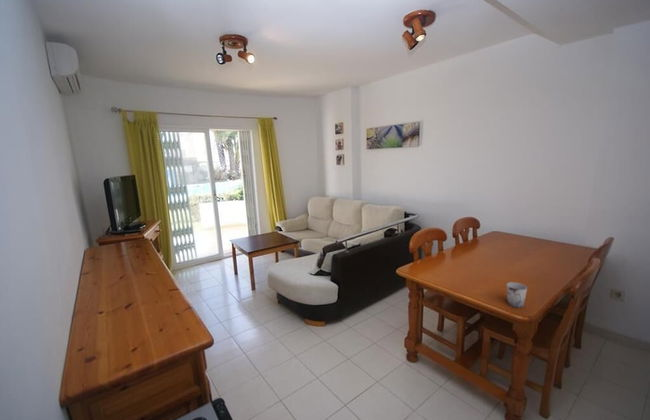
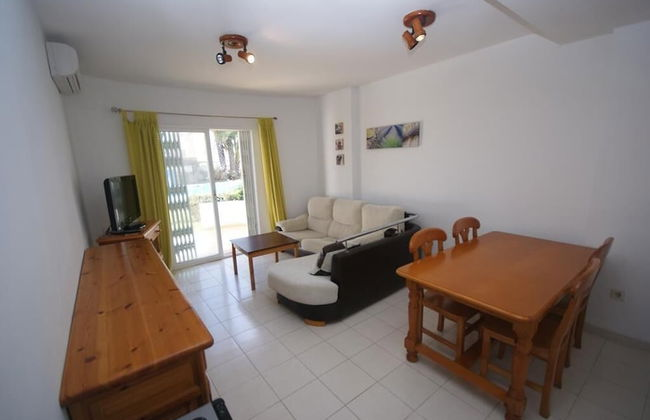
- cup [506,281,528,309]
